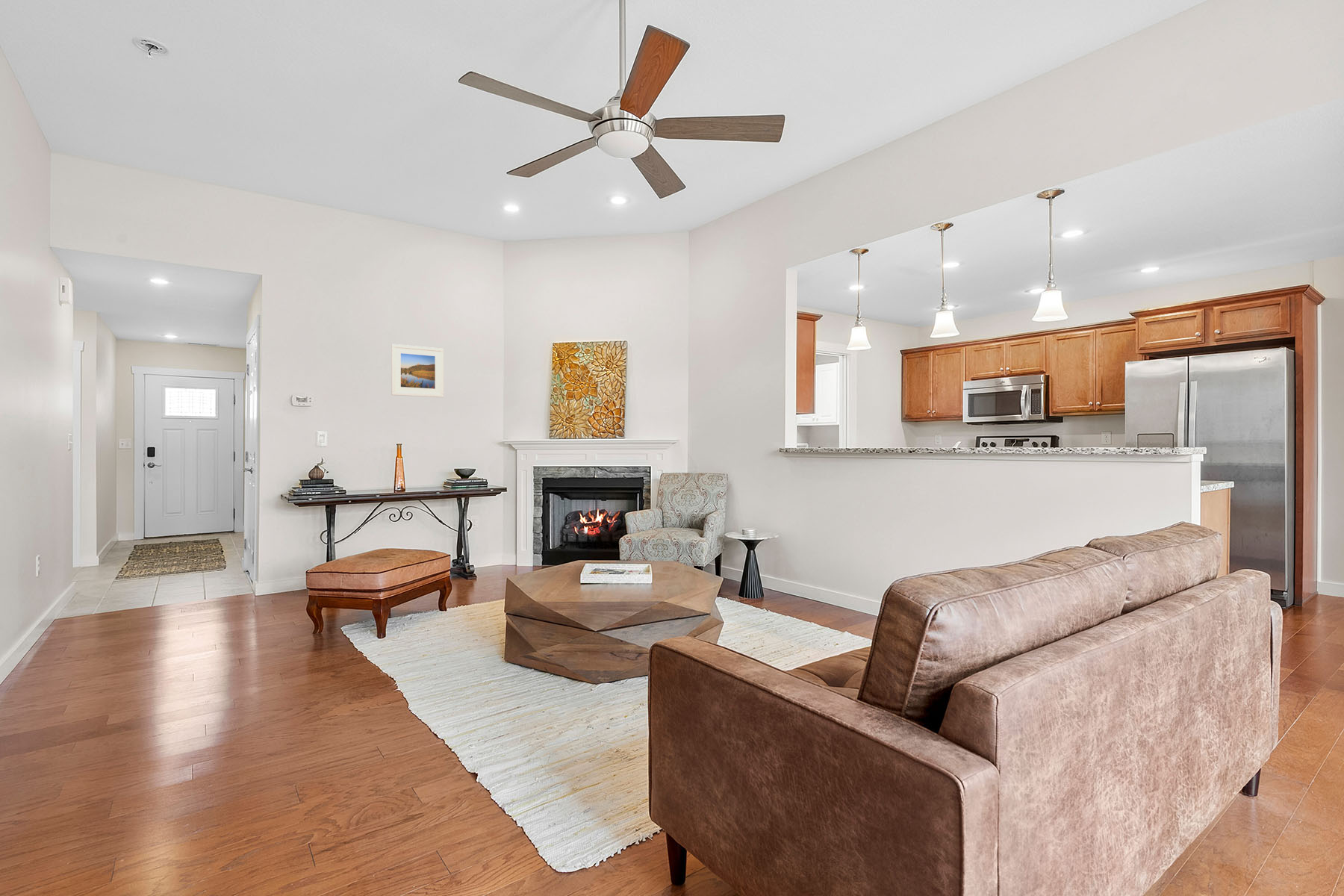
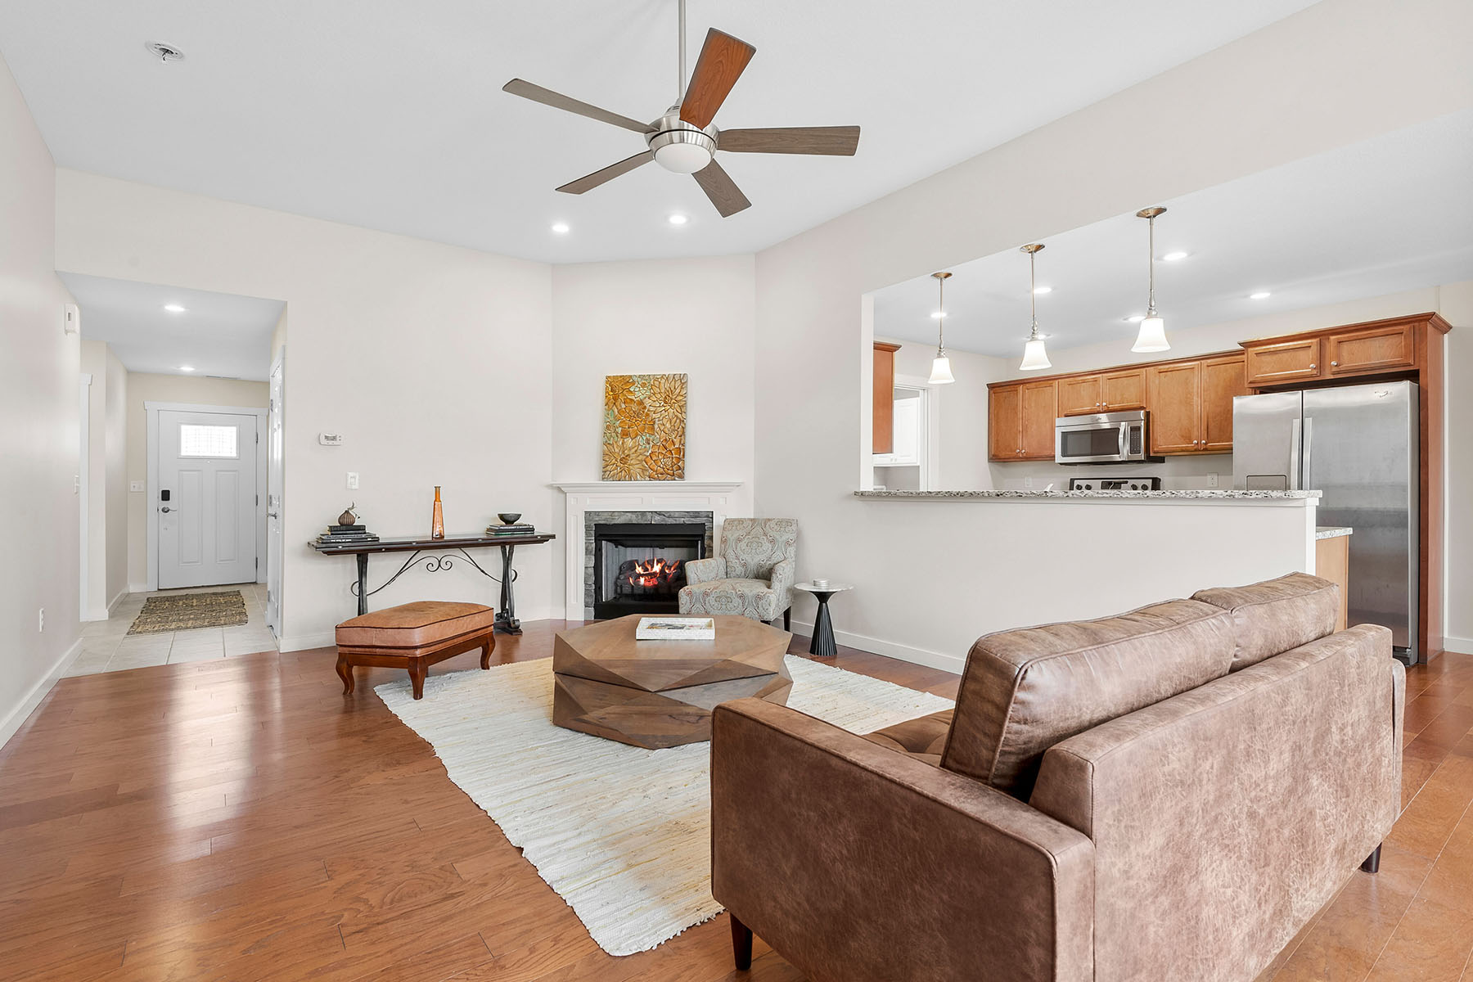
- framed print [391,343,444,398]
